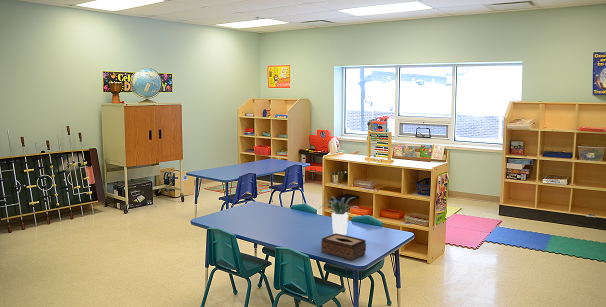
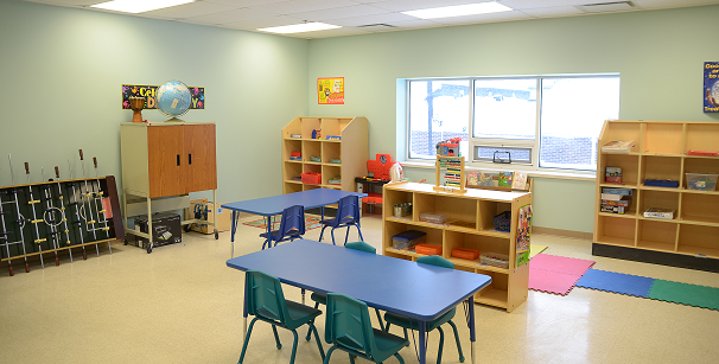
- tissue box [320,233,367,261]
- potted plant [319,196,362,235]
